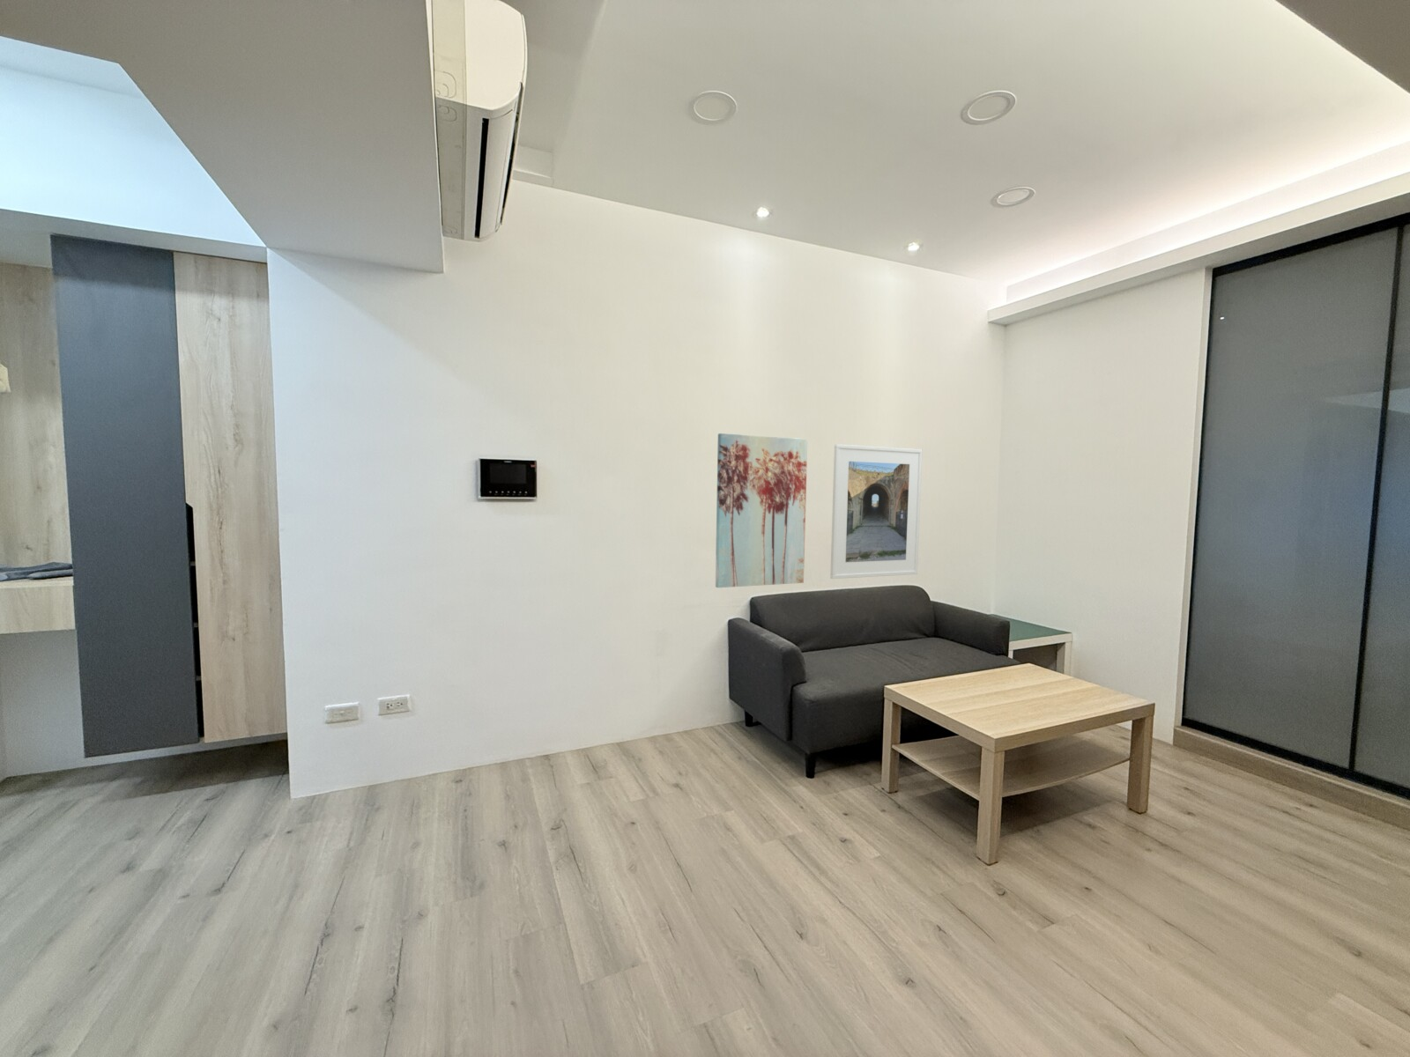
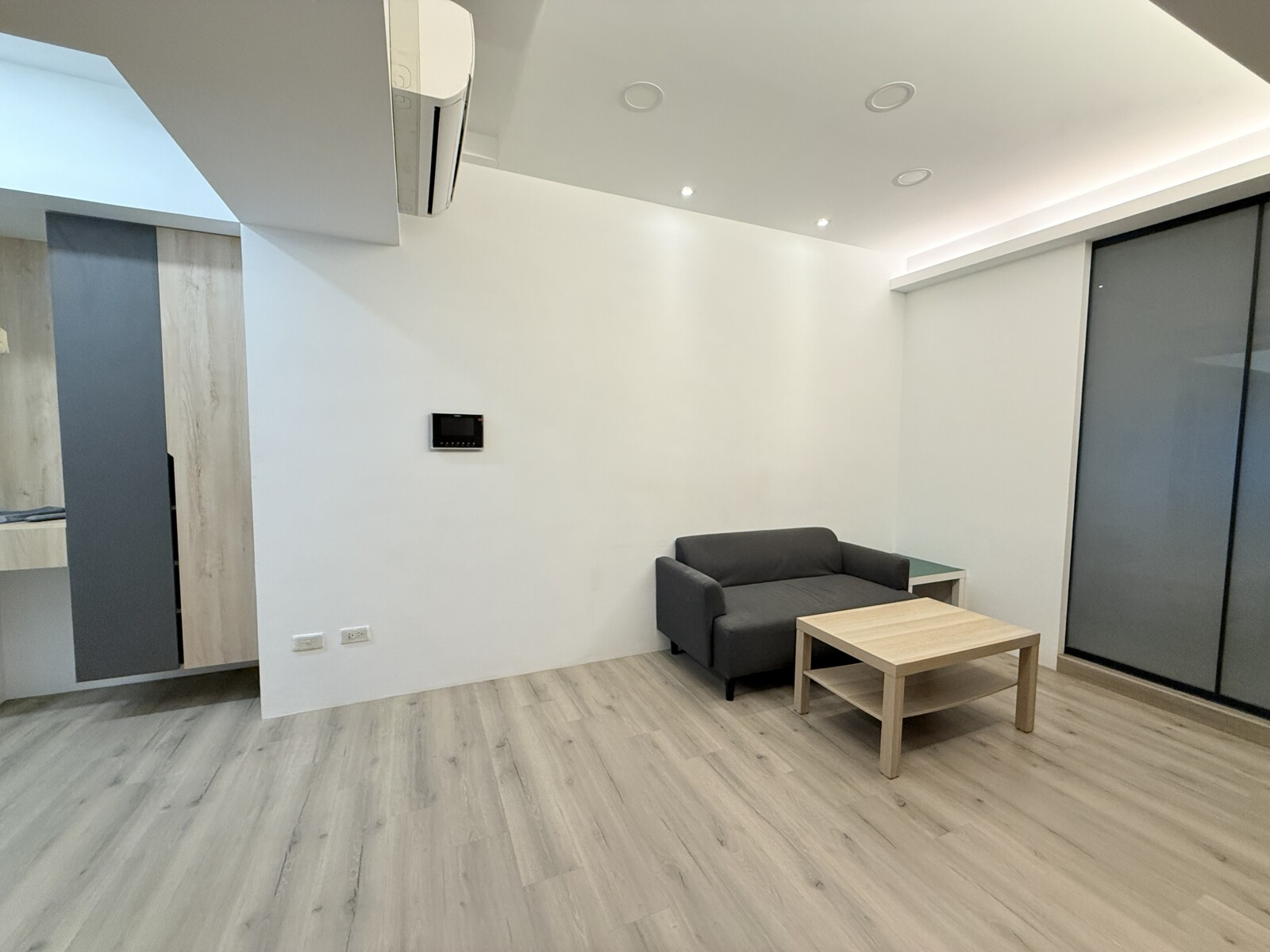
- wall art [715,433,808,588]
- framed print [829,443,924,580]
